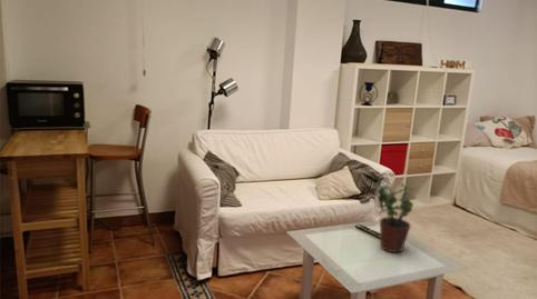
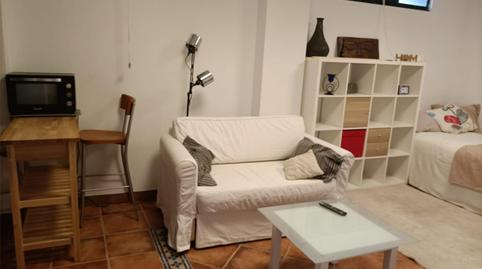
- potted plant [373,179,417,253]
